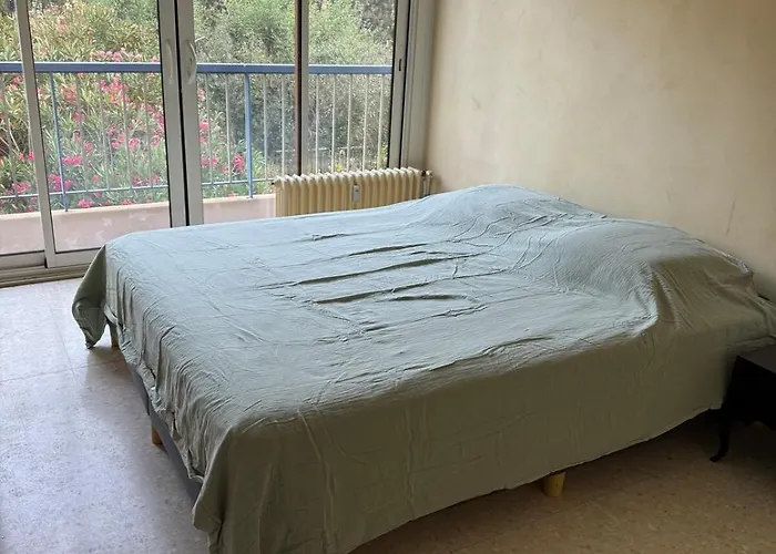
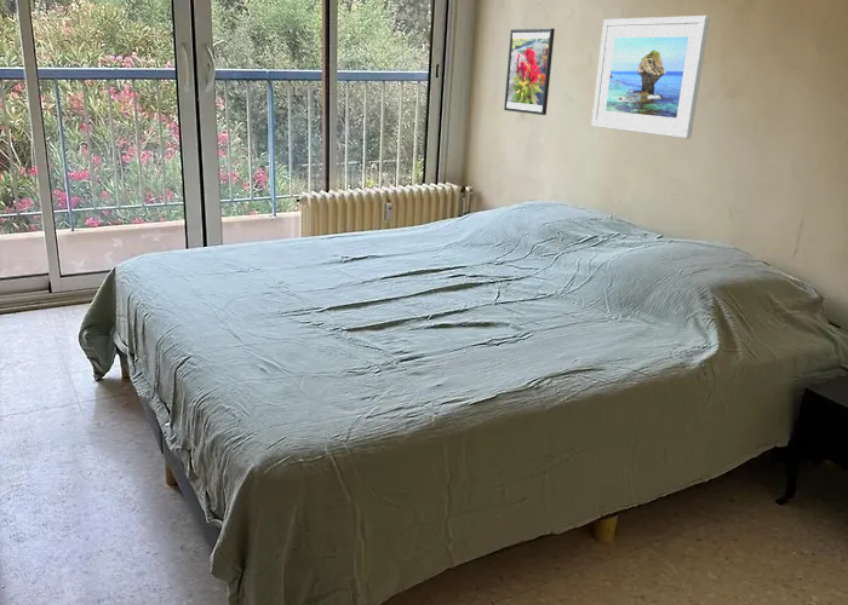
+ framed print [503,27,556,116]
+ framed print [590,15,711,140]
